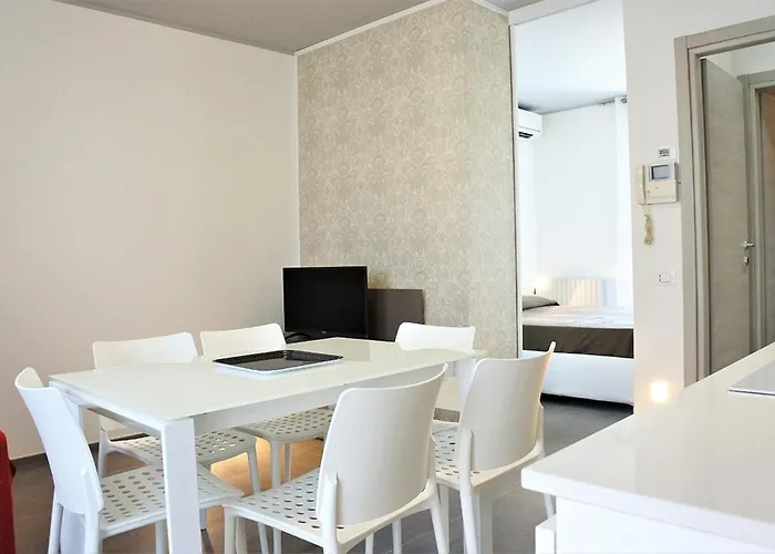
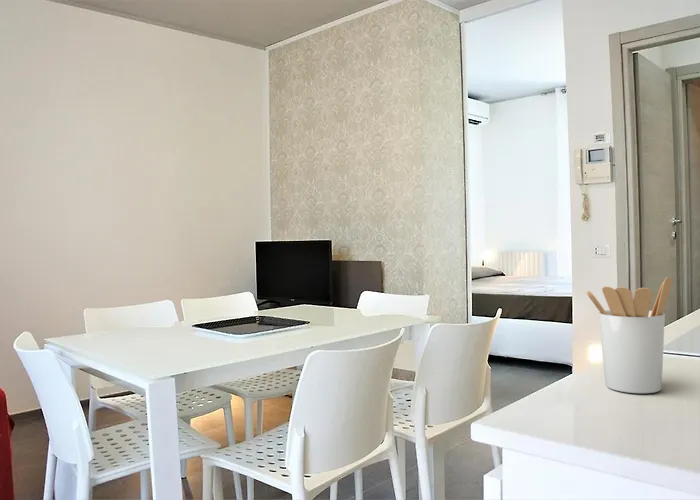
+ utensil holder [584,276,672,394]
